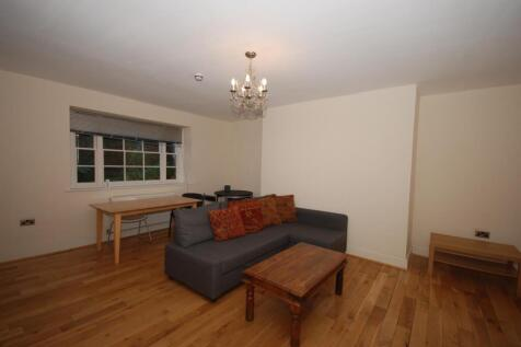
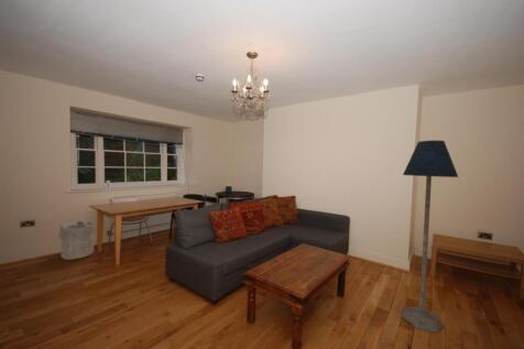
+ laundry hamper [56,219,95,261]
+ floor lamp [401,140,459,334]
